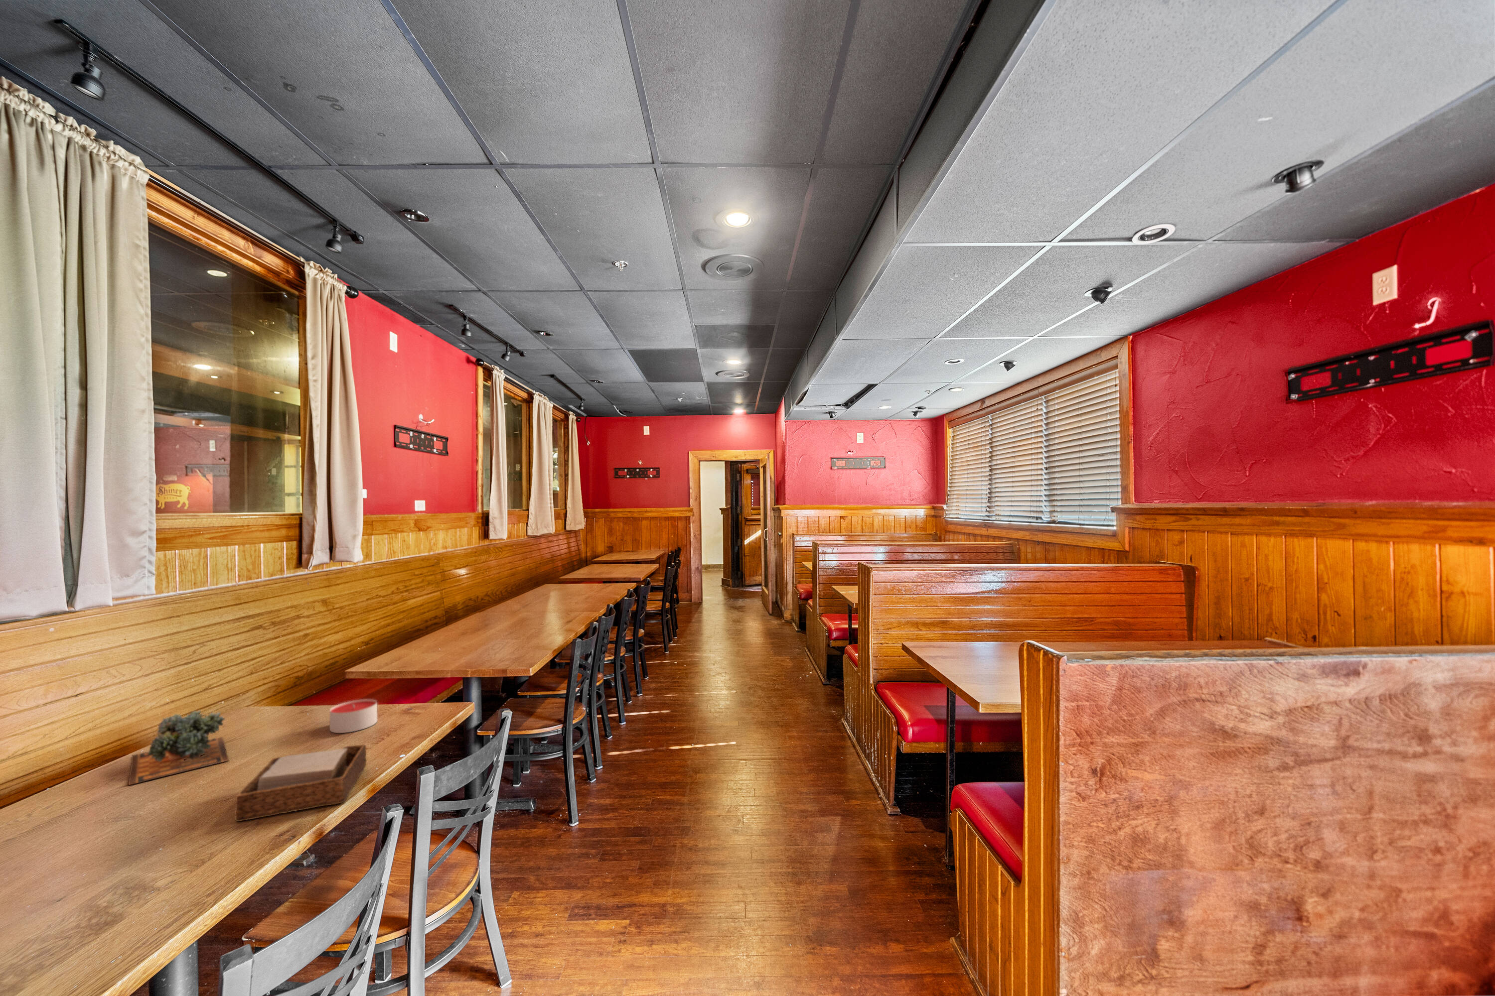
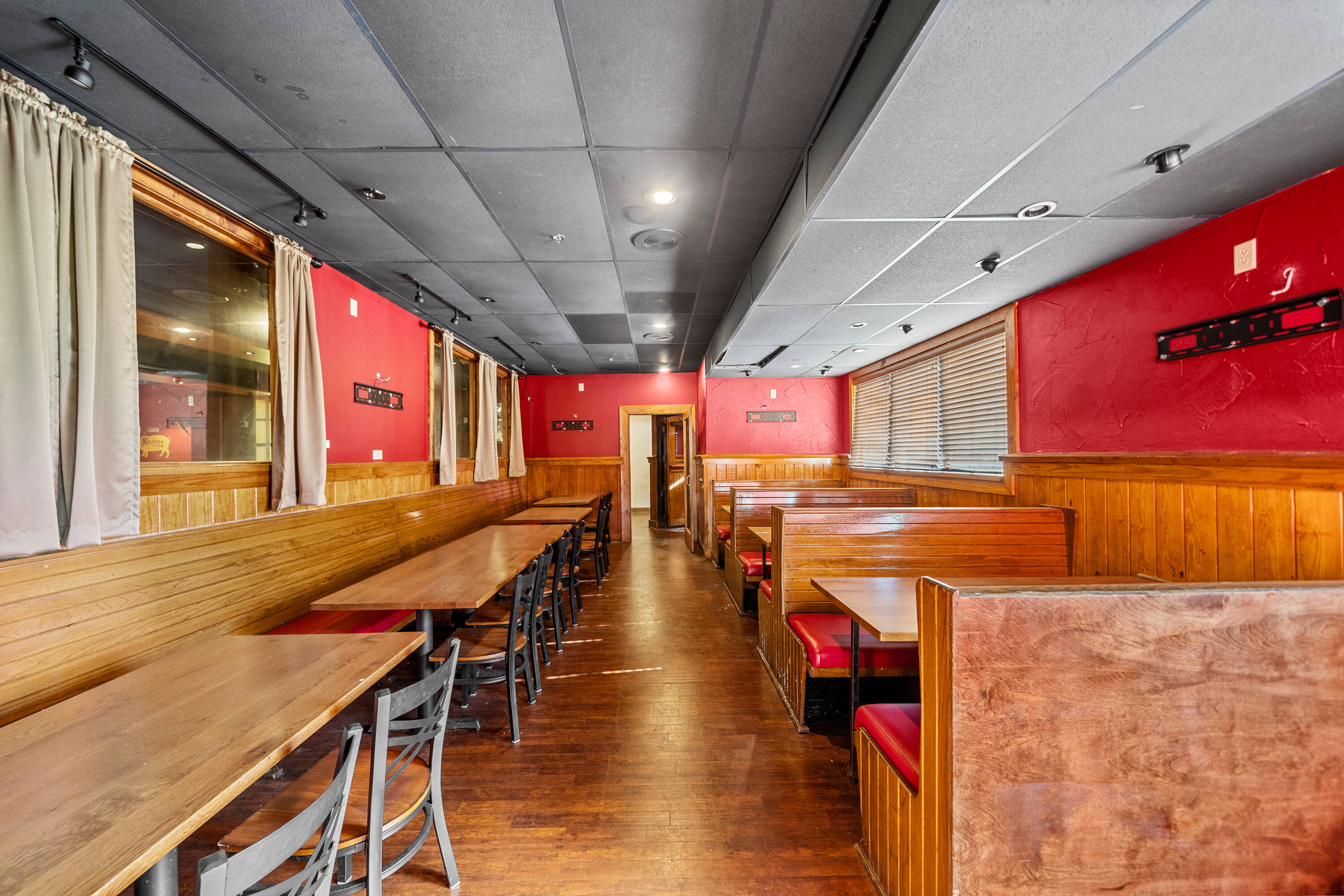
- candle [329,699,378,734]
- napkin holder [235,744,367,821]
- succulent plant [128,709,229,786]
